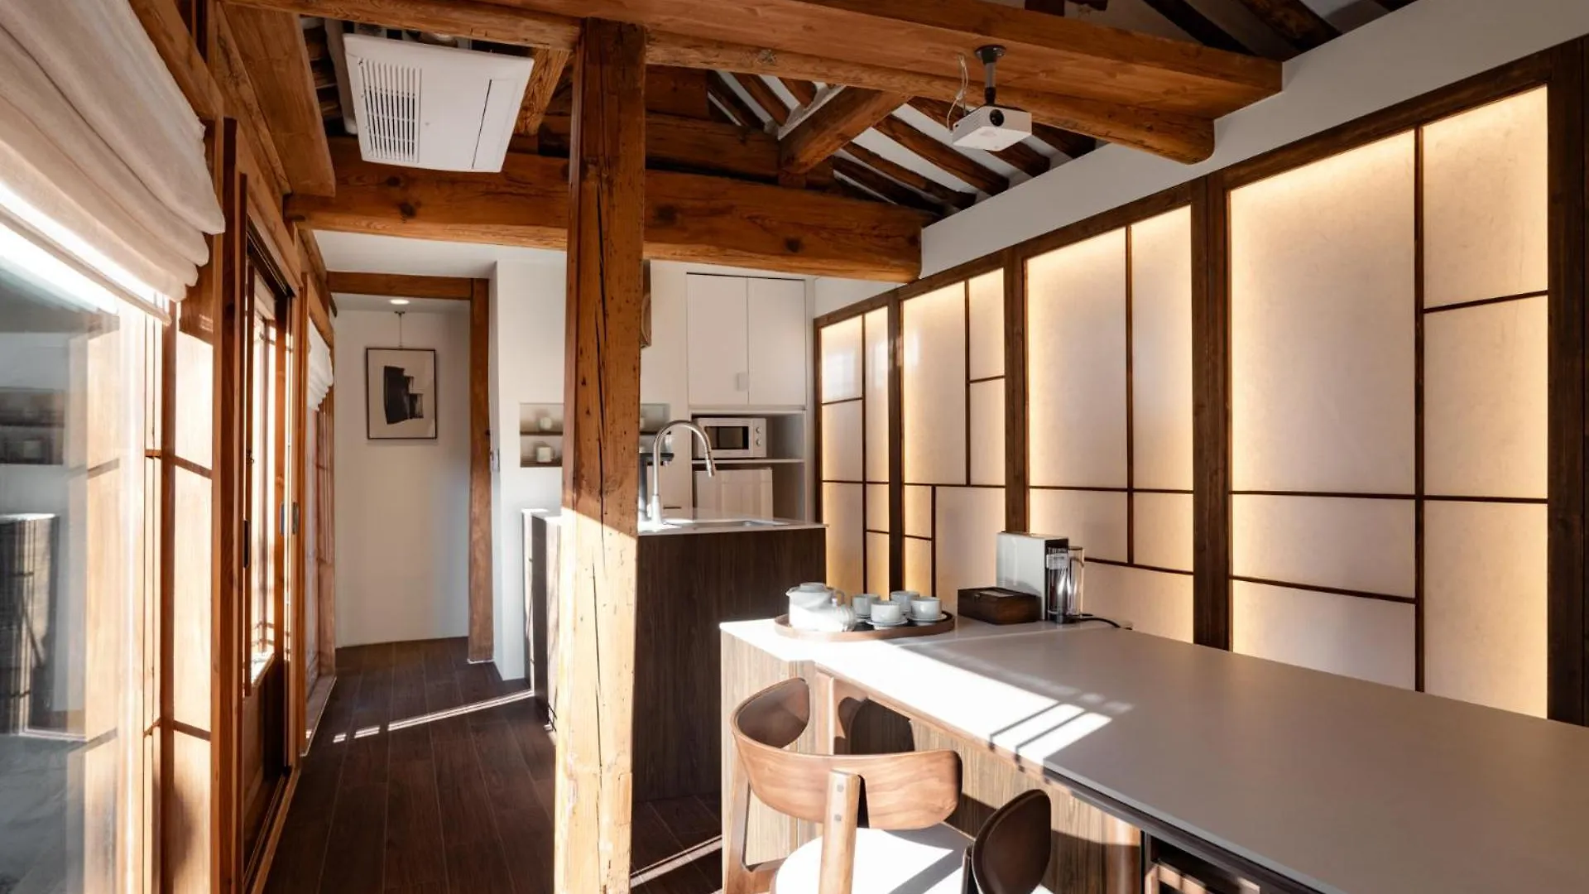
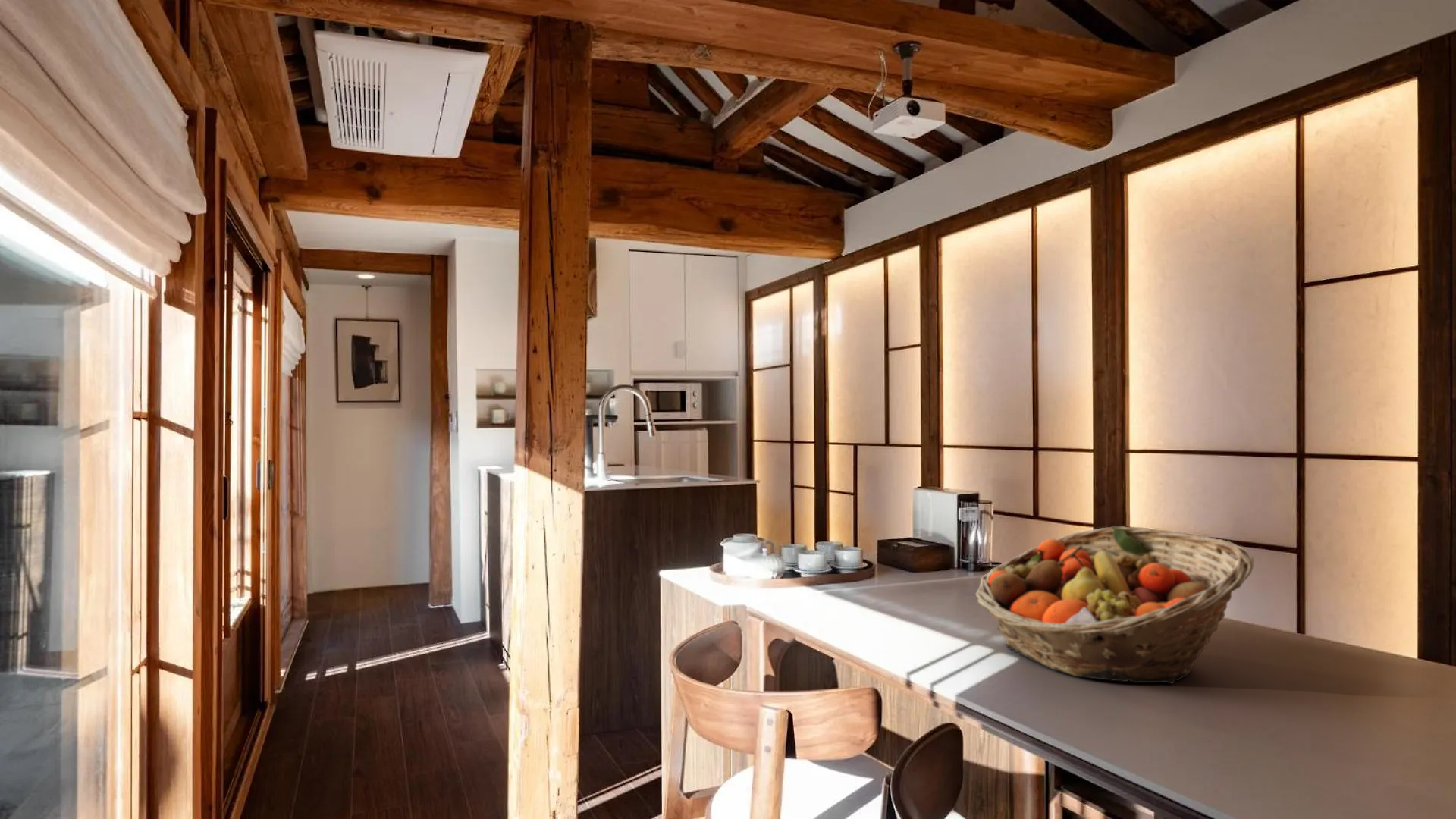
+ fruit basket [974,526,1255,685]
